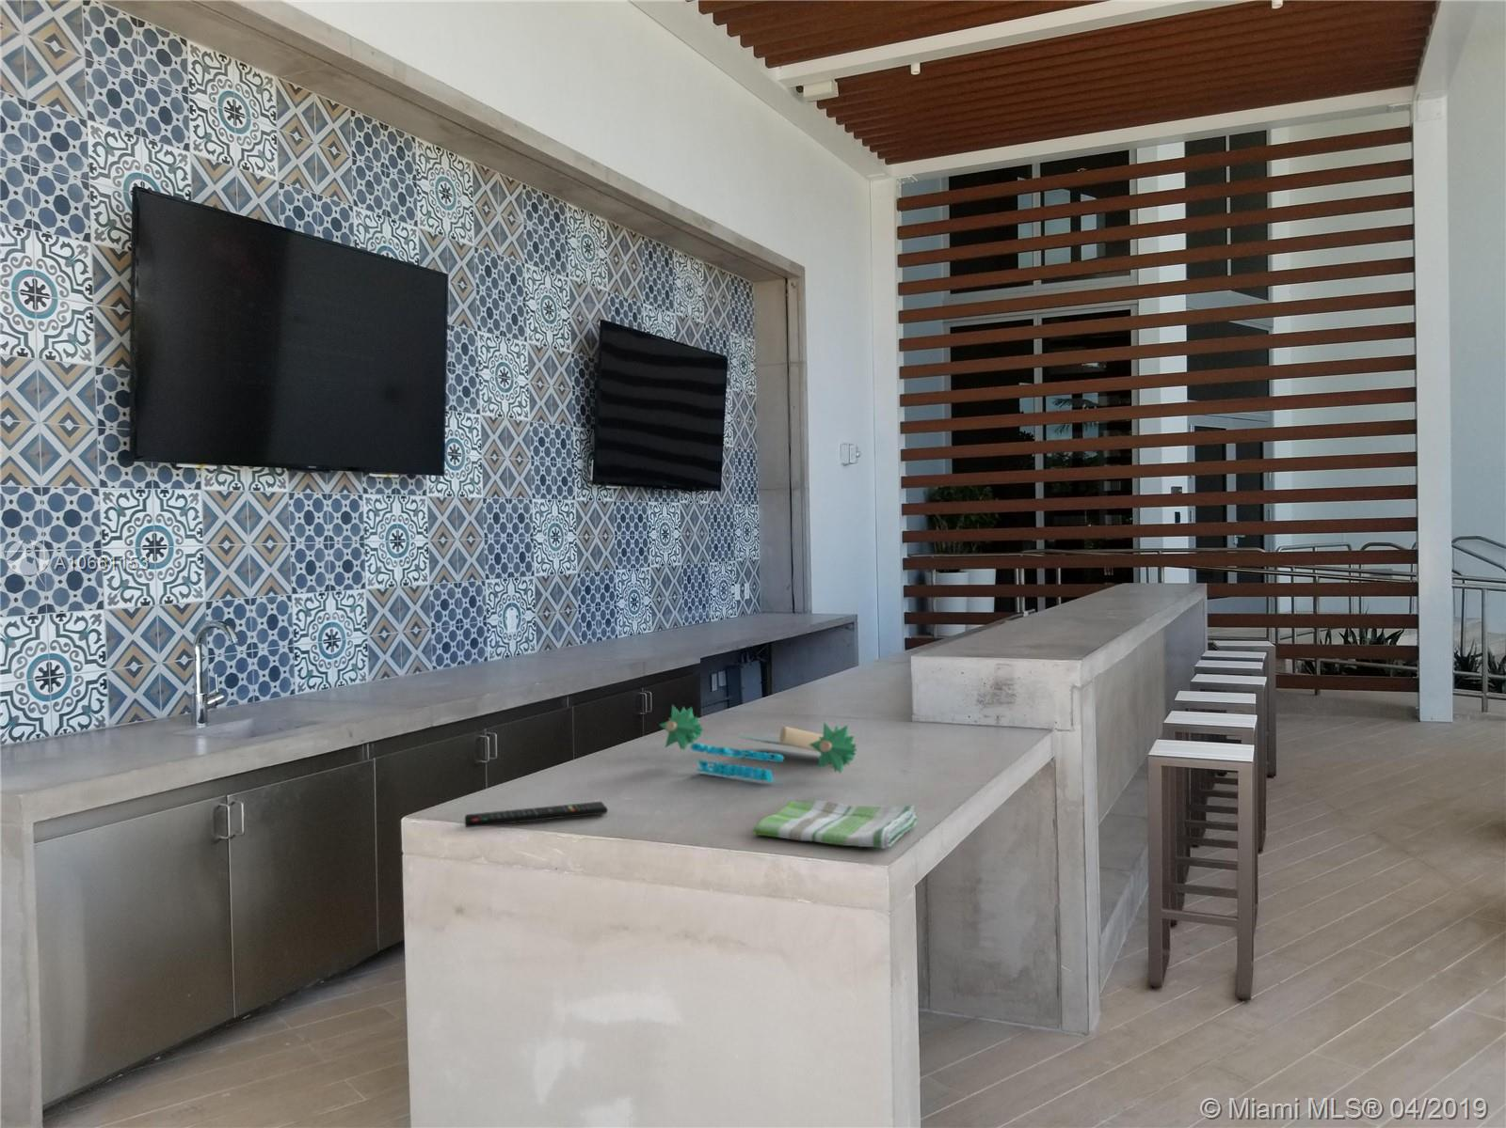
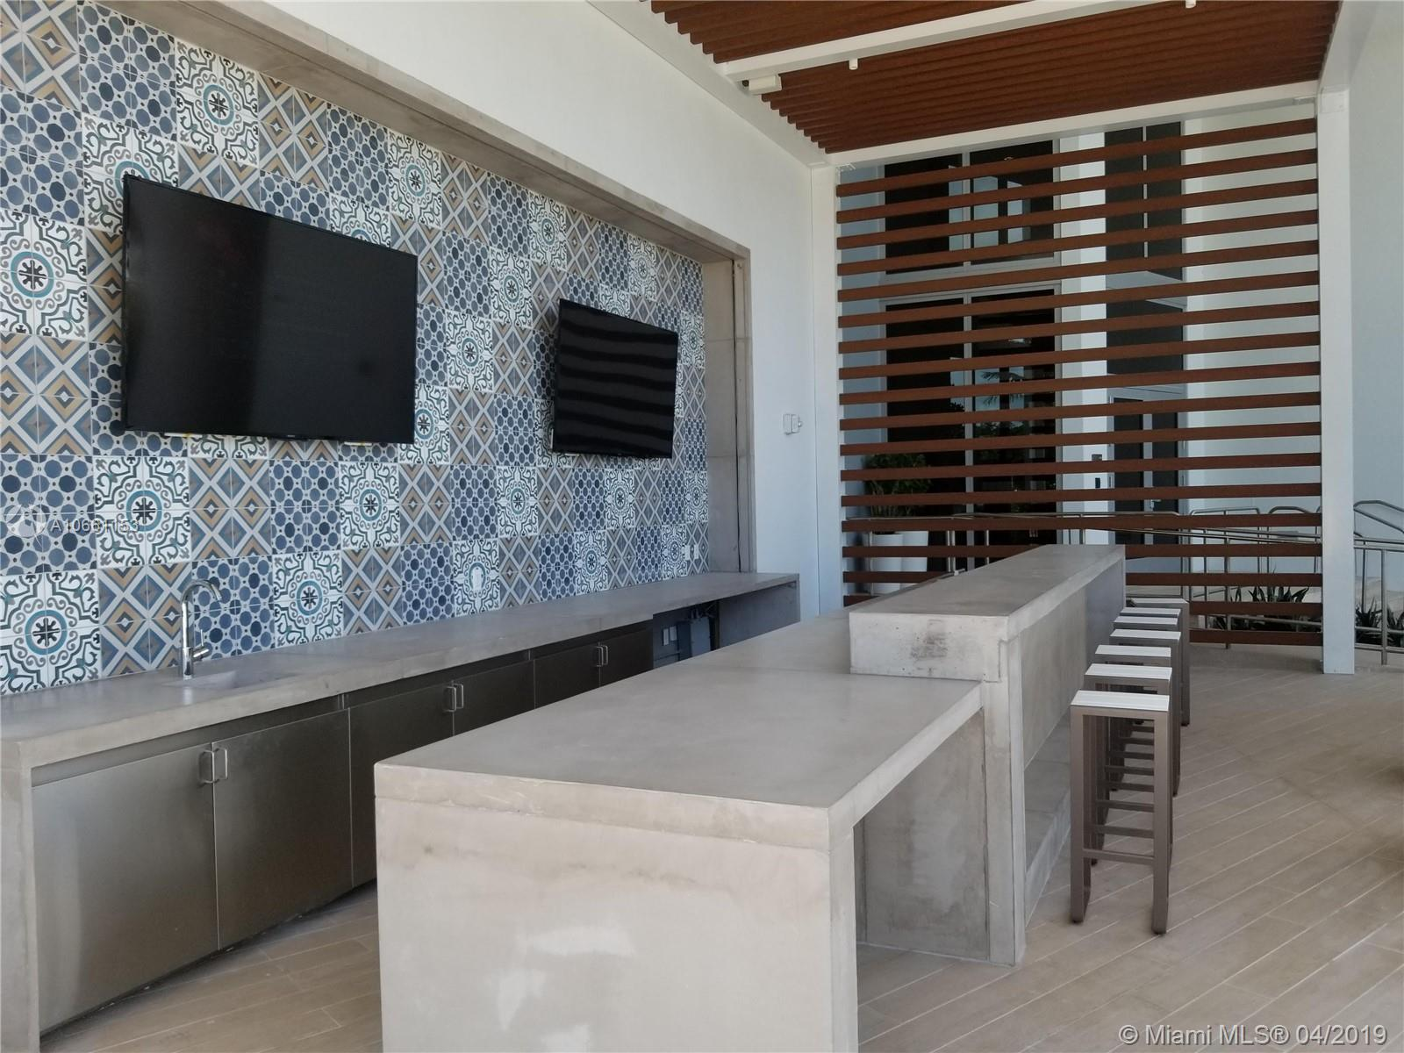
- remote control [464,801,608,829]
- rolling papers [659,704,857,783]
- dish towel [753,799,919,850]
